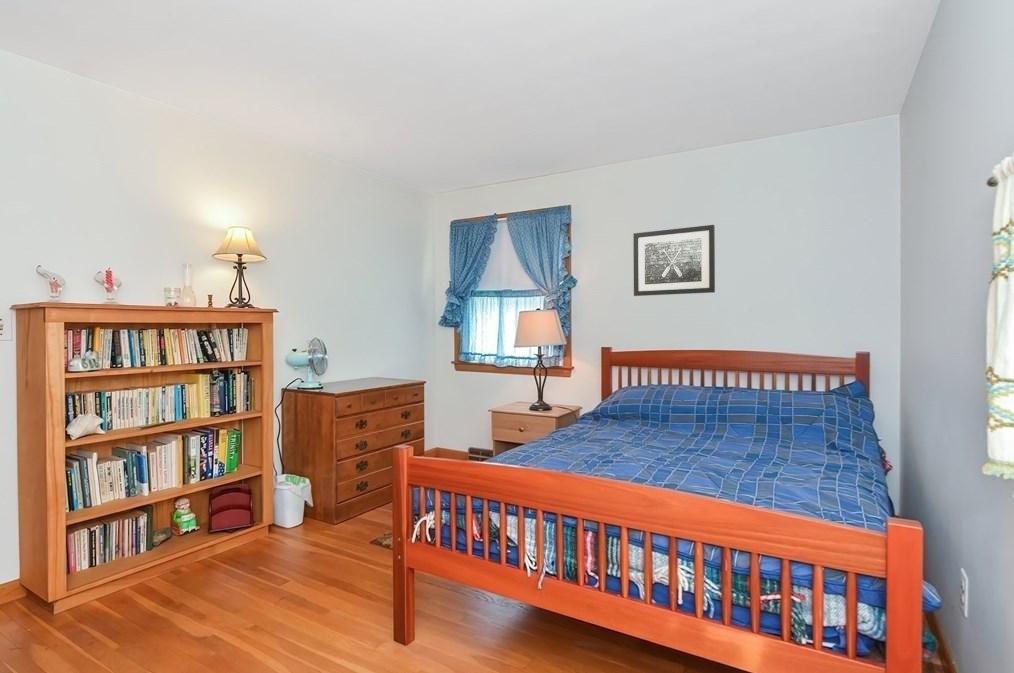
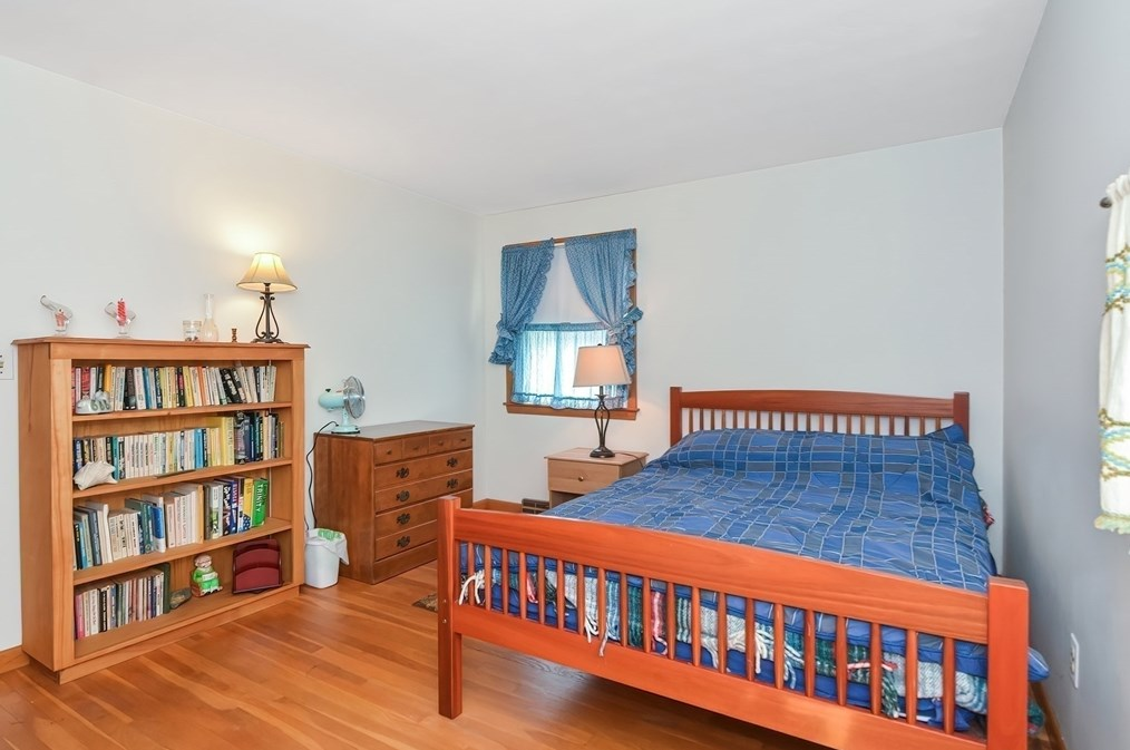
- wall art [632,224,716,297]
